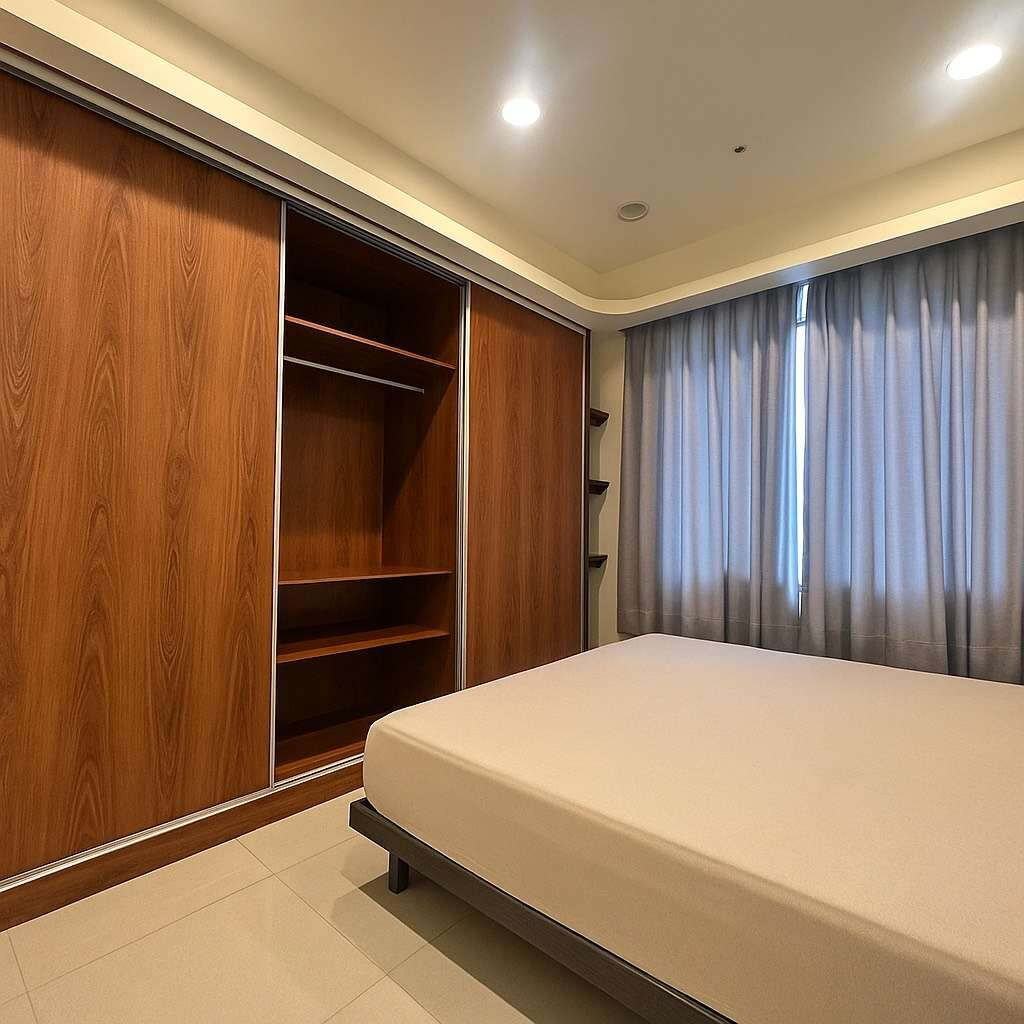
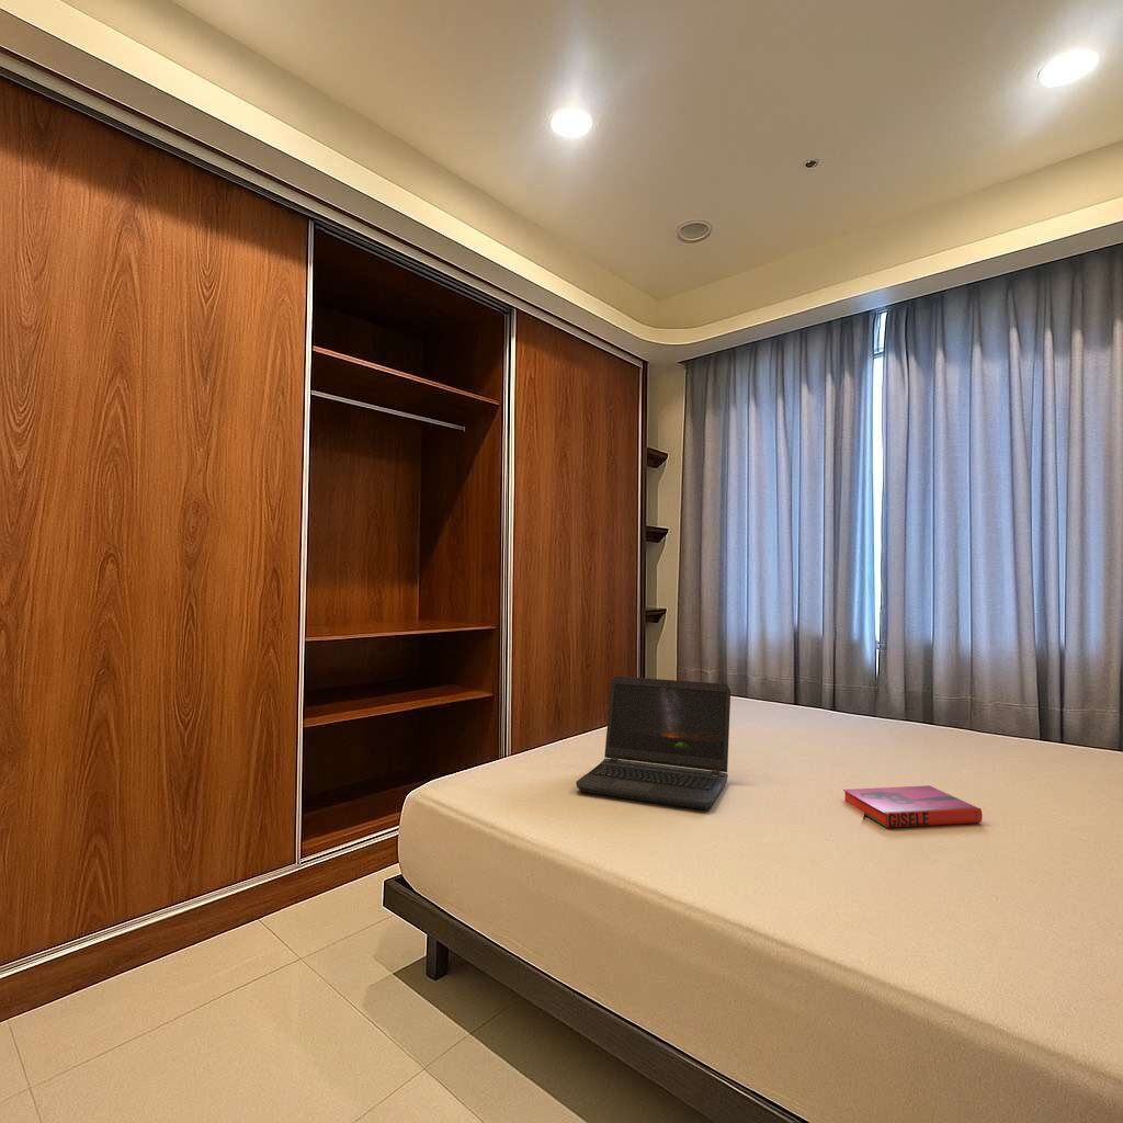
+ laptop computer [575,676,731,812]
+ hardback book [842,784,984,829]
